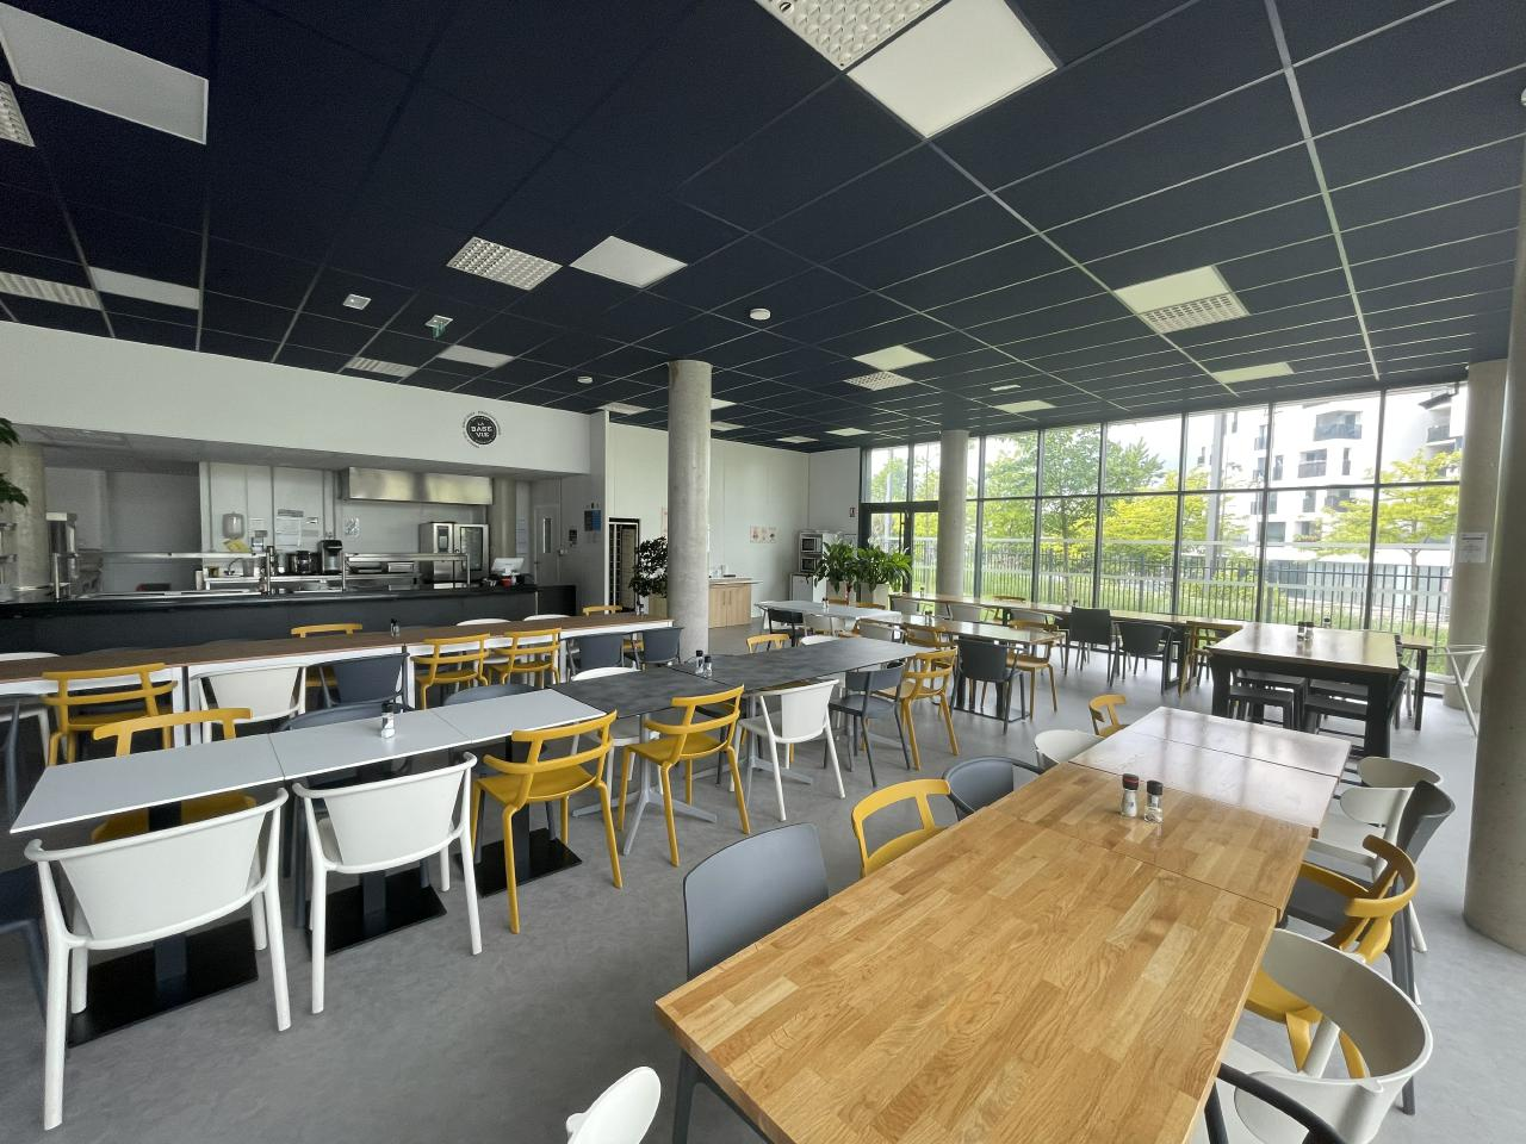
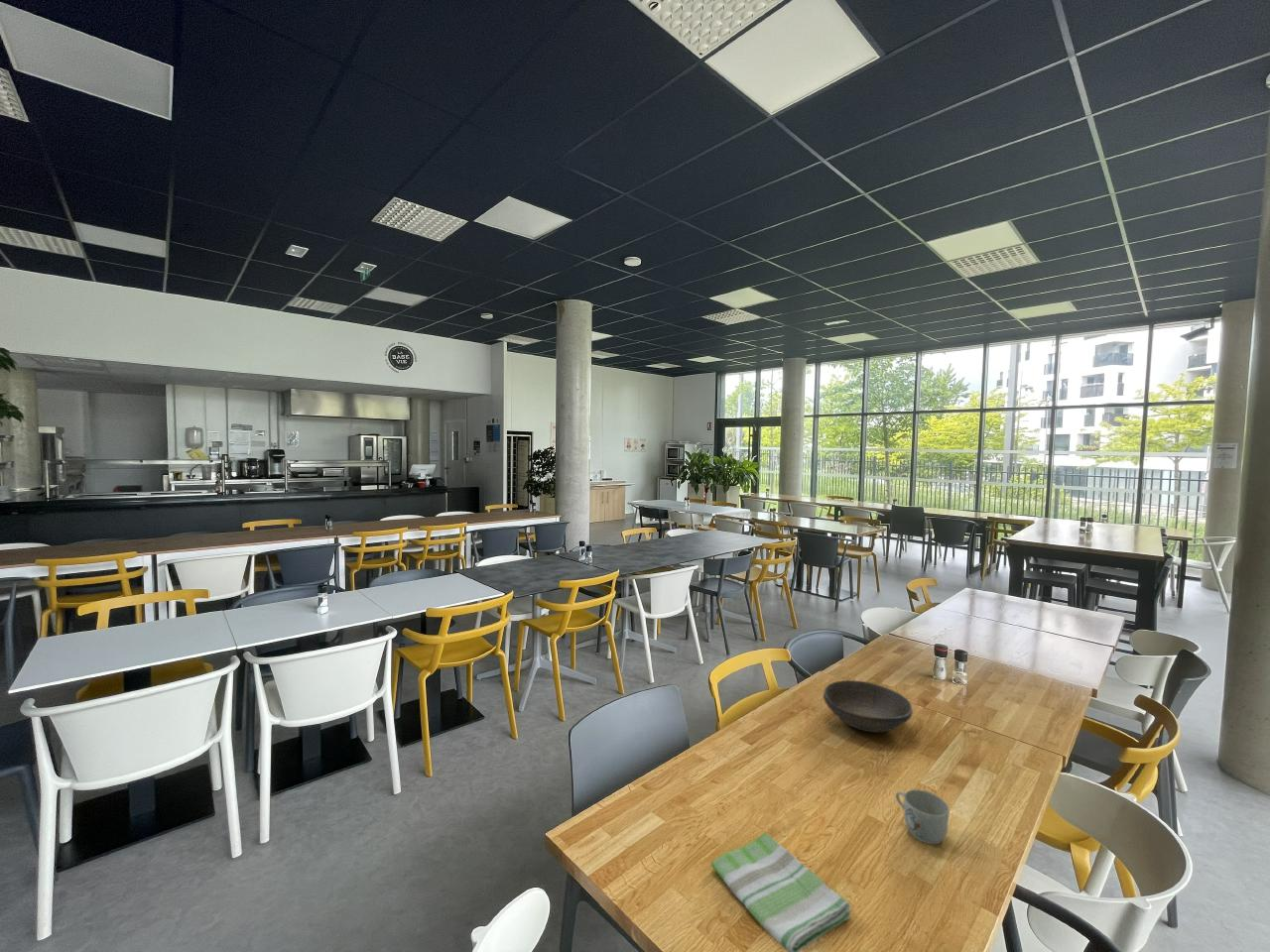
+ mug [895,788,951,845]
+ dish towel [710,832,852,952]
+ bowl [823,679,914,733]
